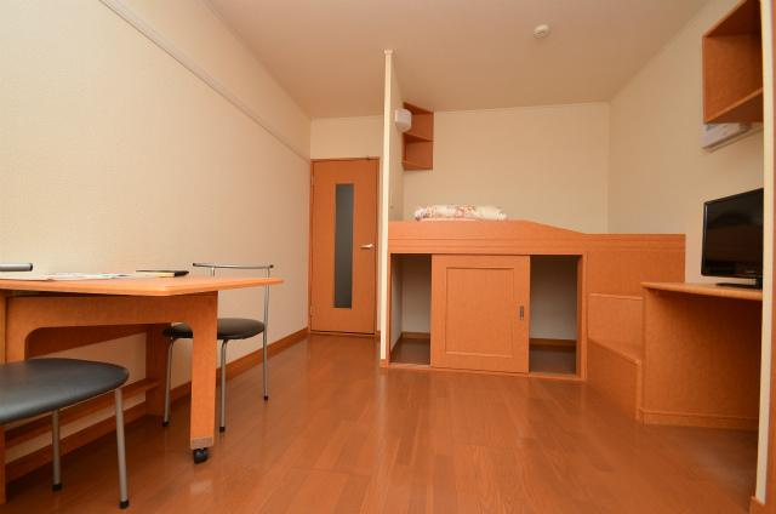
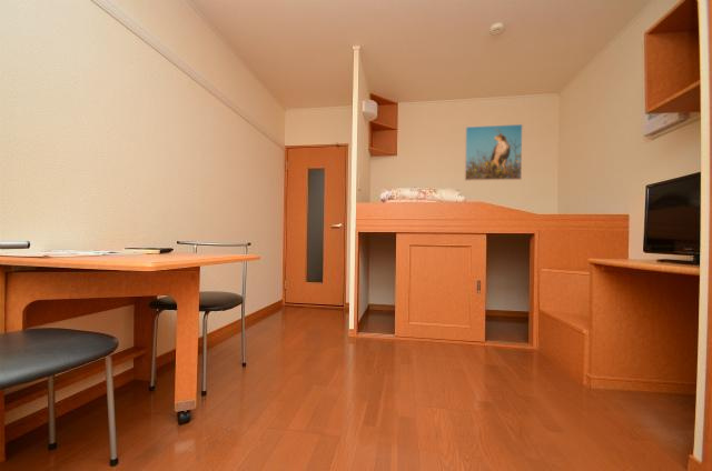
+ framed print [464,123,524,182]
